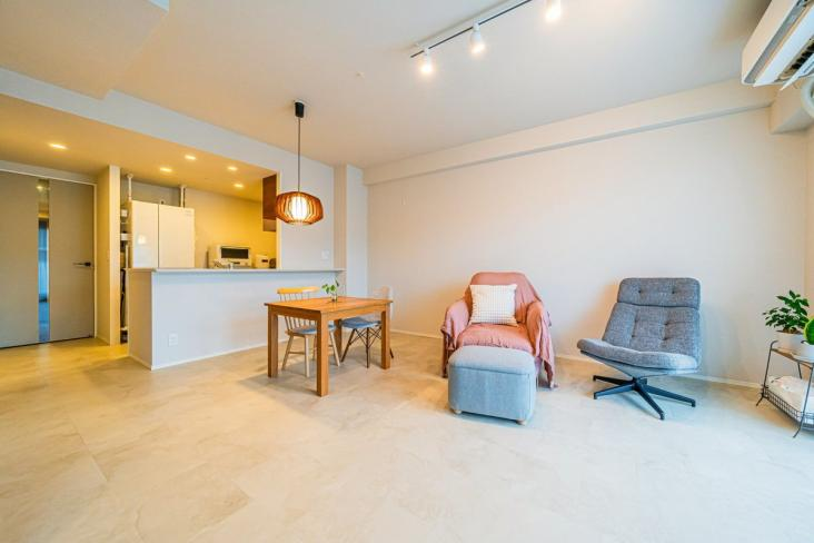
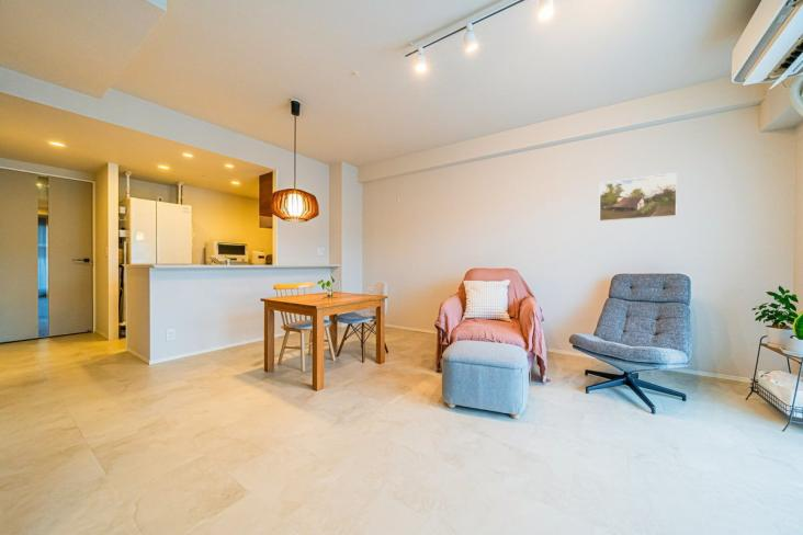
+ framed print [599,172,678,223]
